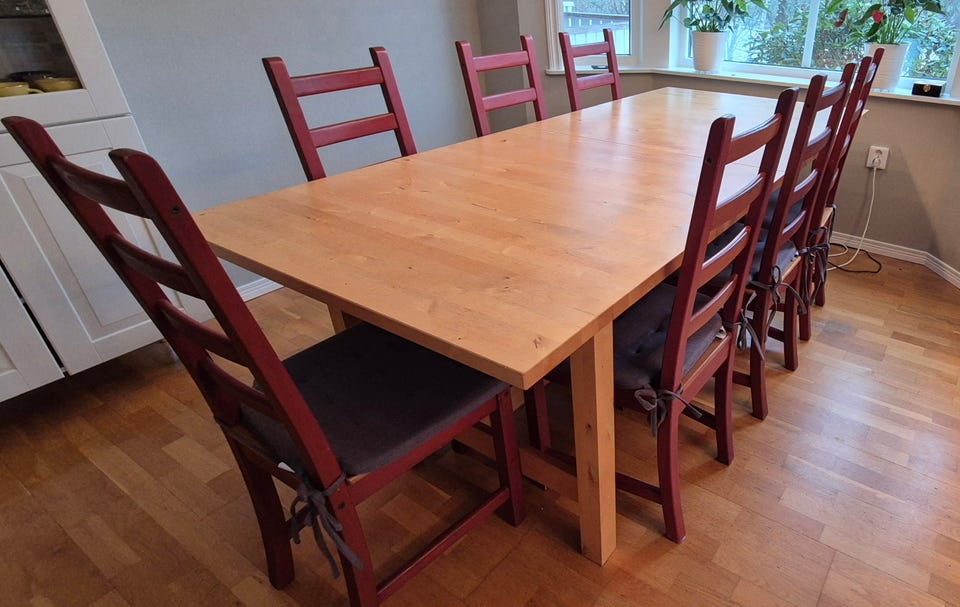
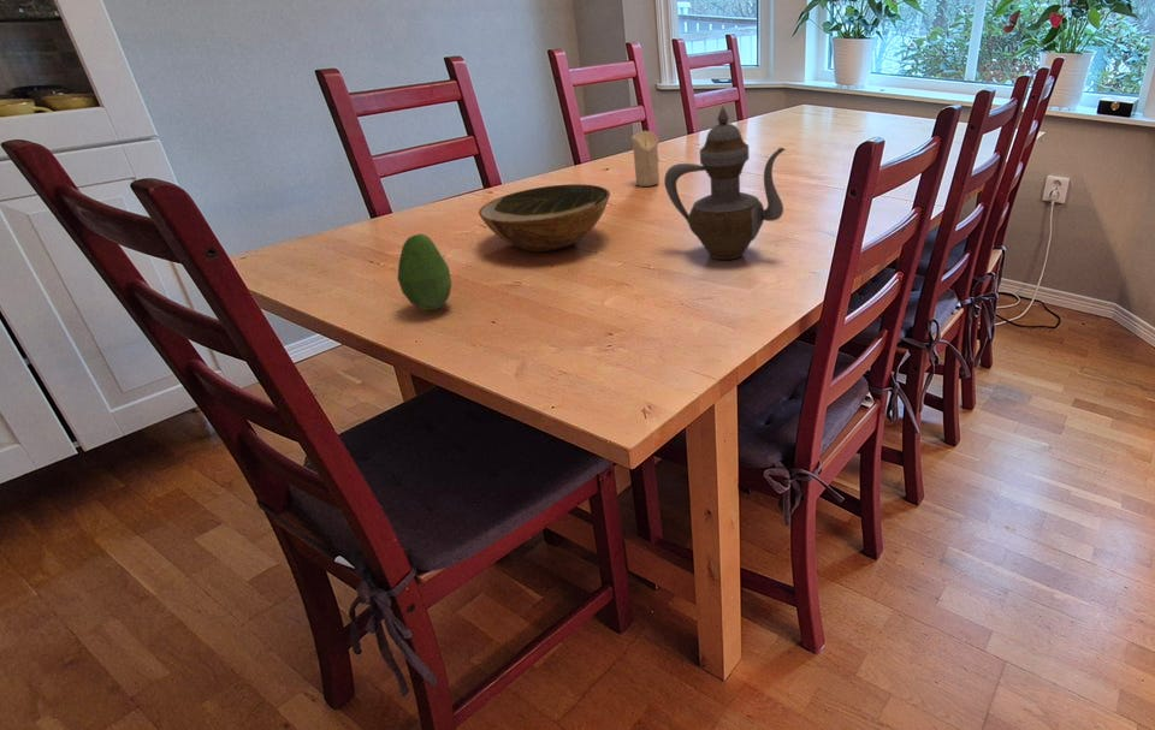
+ bowl [478,183,611,253]
+ candle [630,130,661,188]
+ teapot [663,105,787,261]
+ fruit [396,232,452,311]
